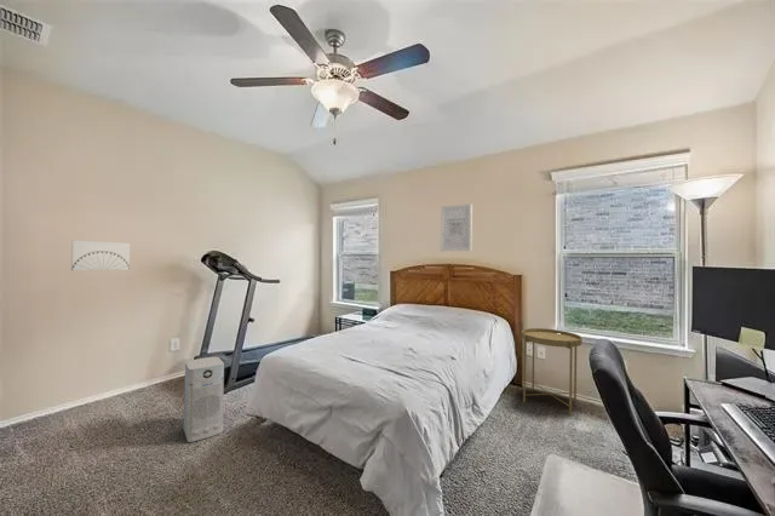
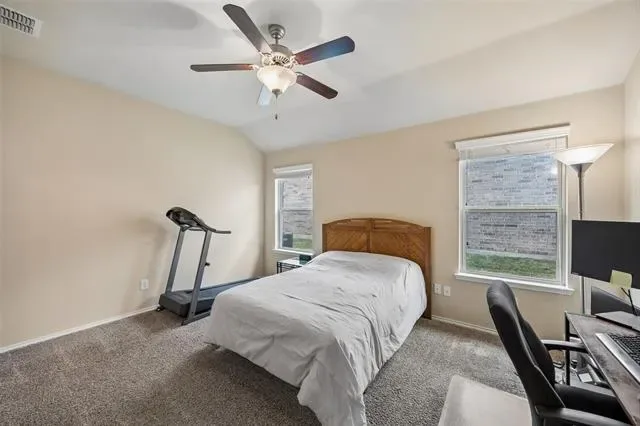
- wall art [70,239,131,271]
- air purifier [183,356,225,443]
- wall art [440,202,473,252]
- side table [521,327,584,417]
